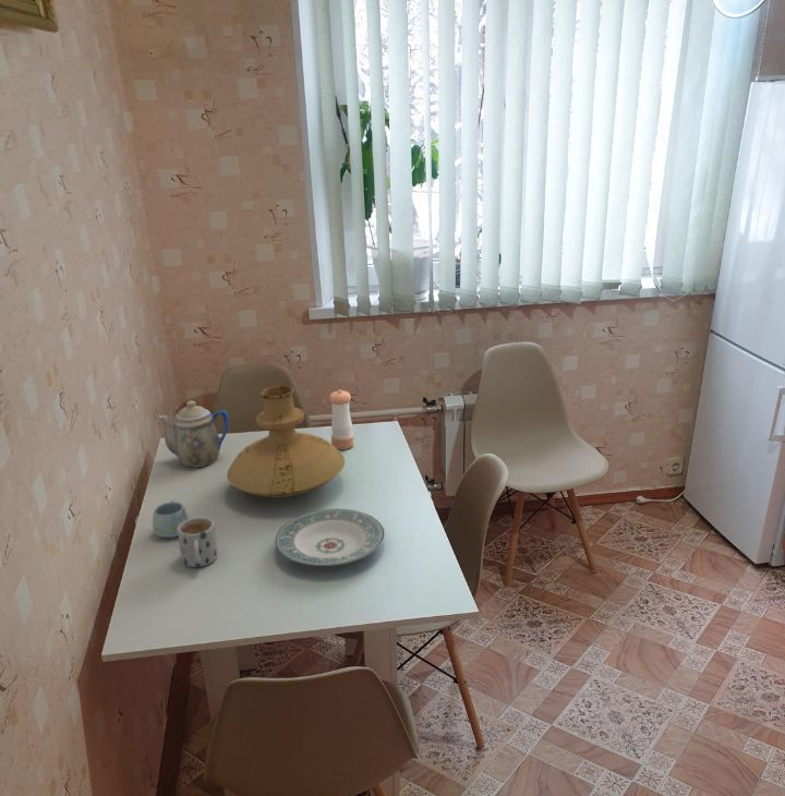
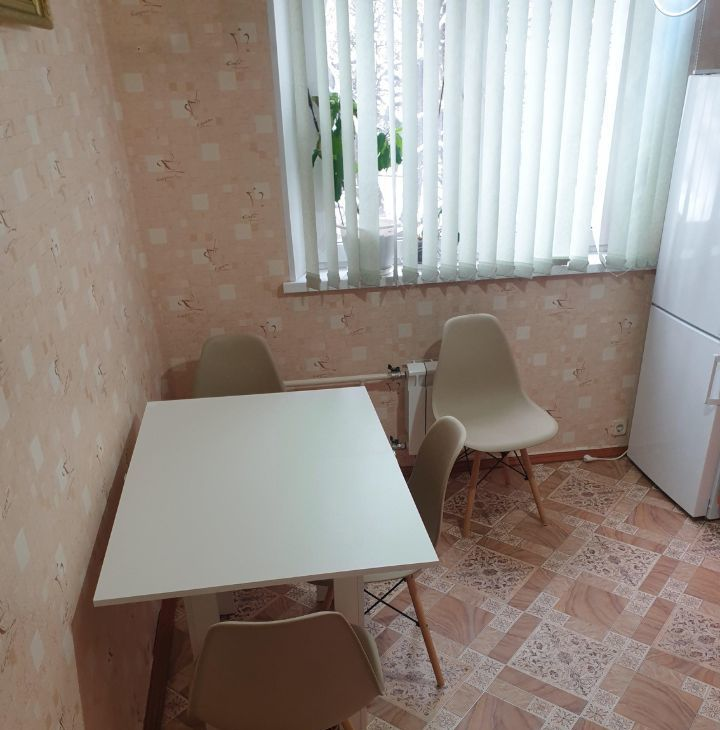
- vase [226,385,346,498]
- plate [274,508,386,567]
- pepper shaker [328,388,355,450]
- mug [177,517,218,568]
- mug [152,498,190,539]
- teapot [157,400,230,468]
